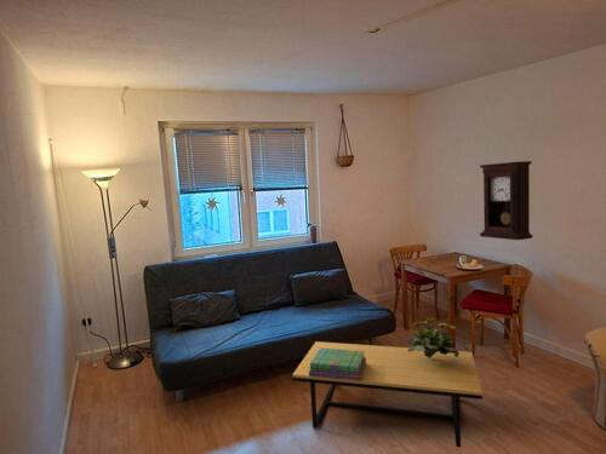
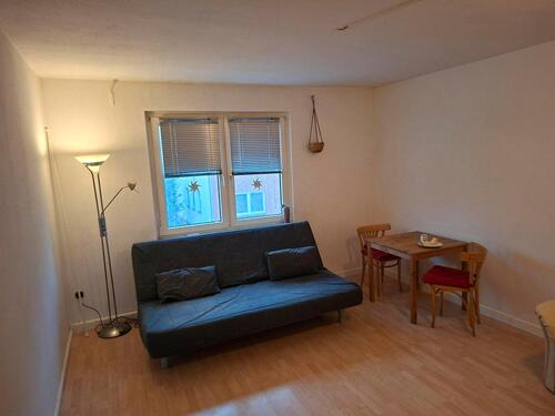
- coffee table [291,340,484,449]
- flowering plant [404,317,459,358]
- pendulum clock [479,160,534,241]
- stack of books [309,349,366,381]
